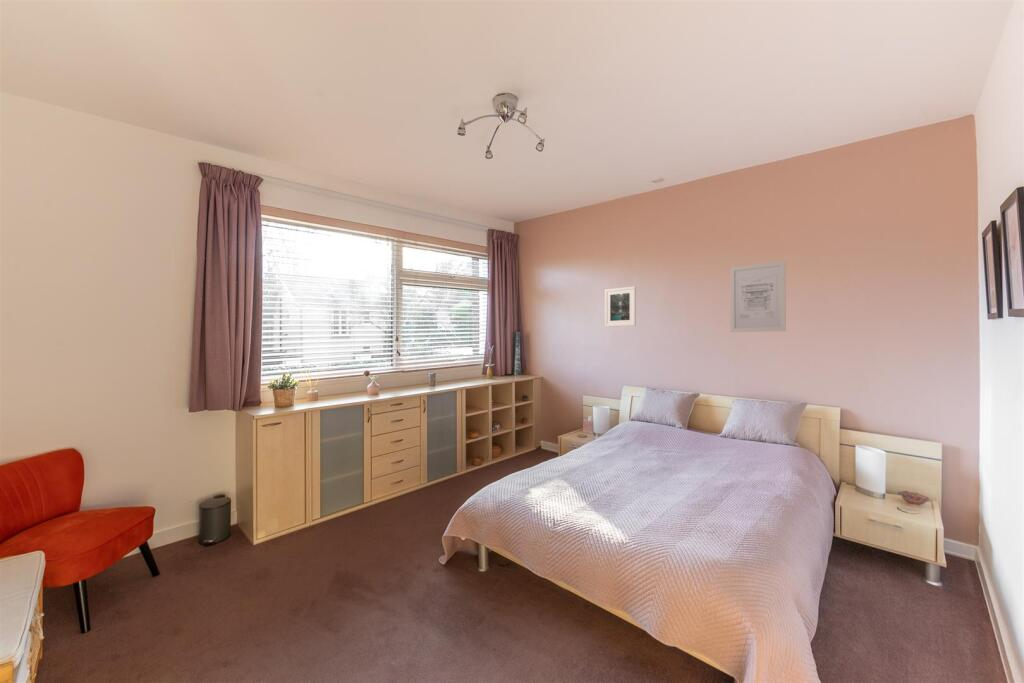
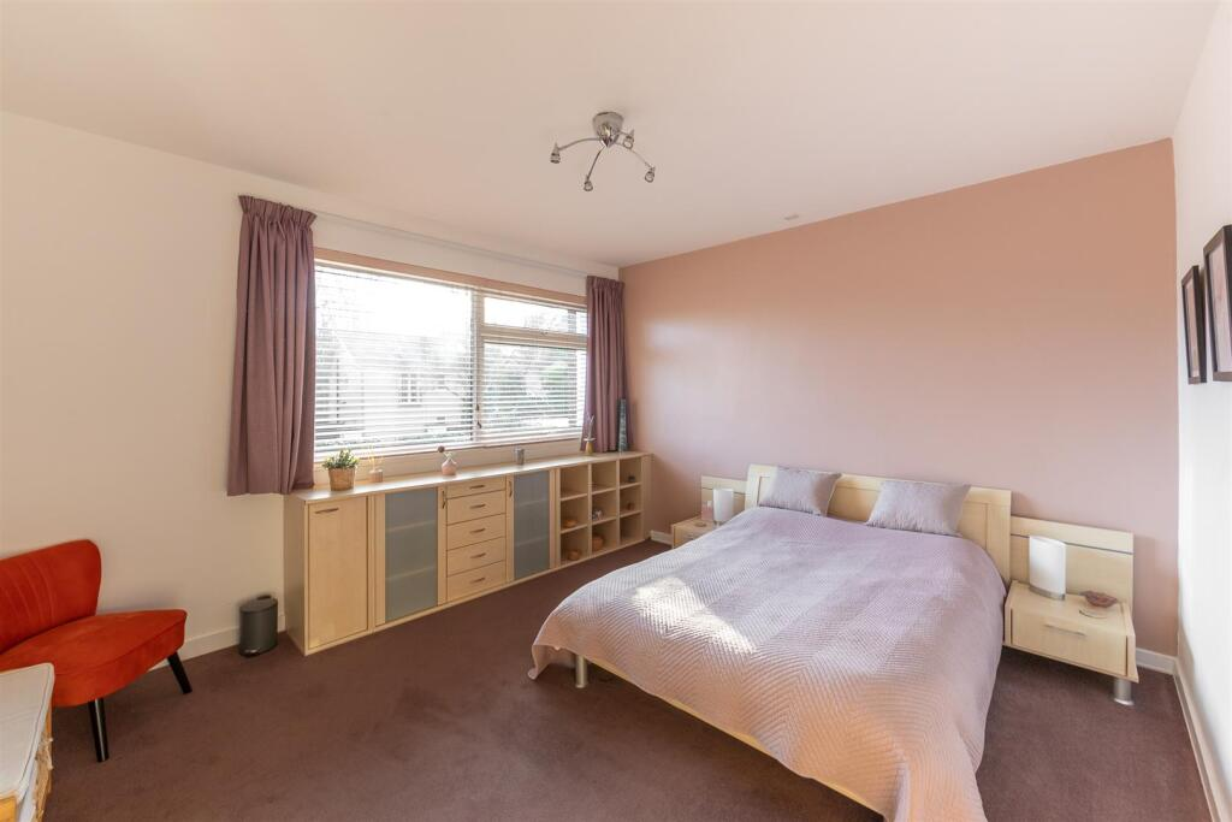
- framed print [604,285,637,328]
- wall art [729,260,787,333]
